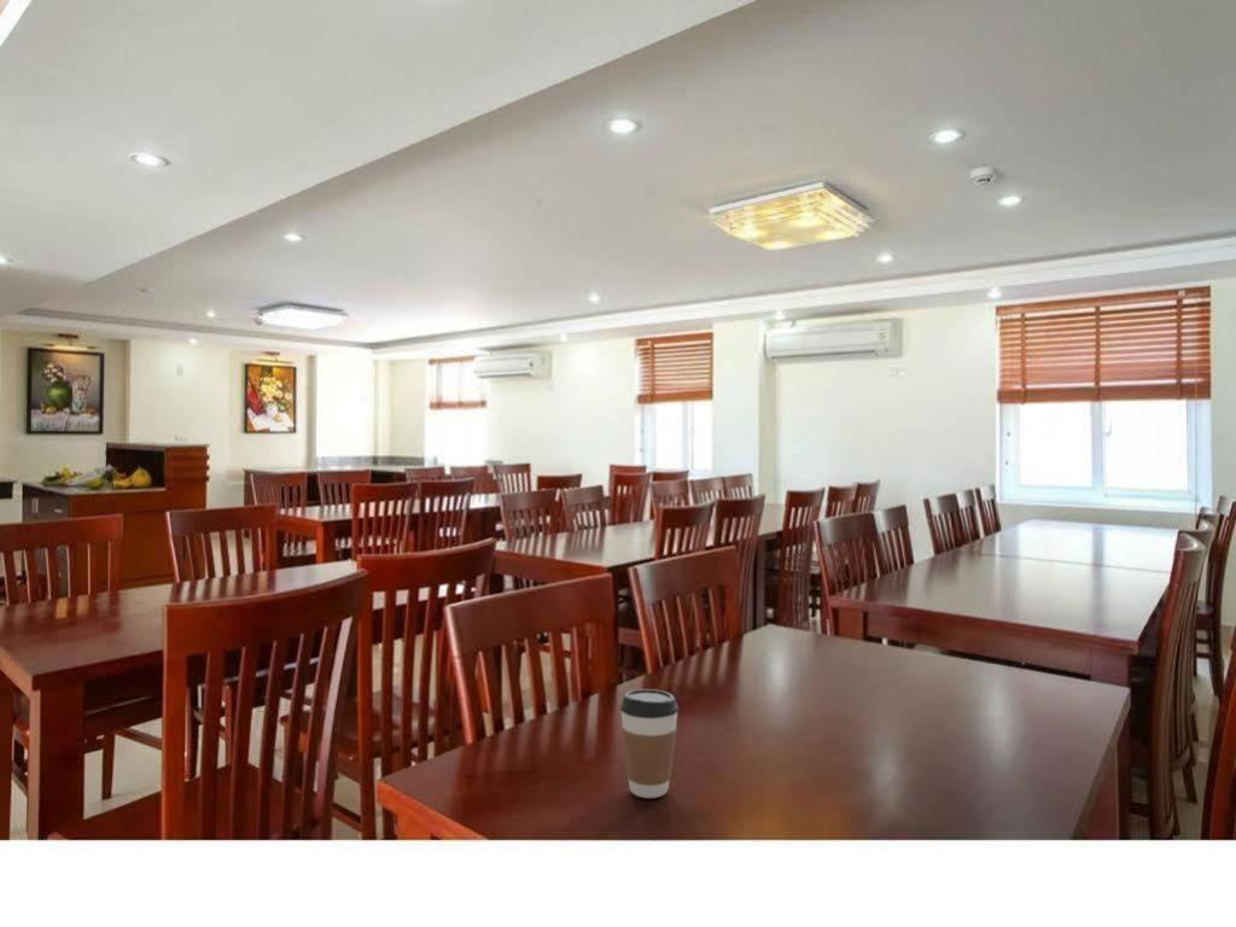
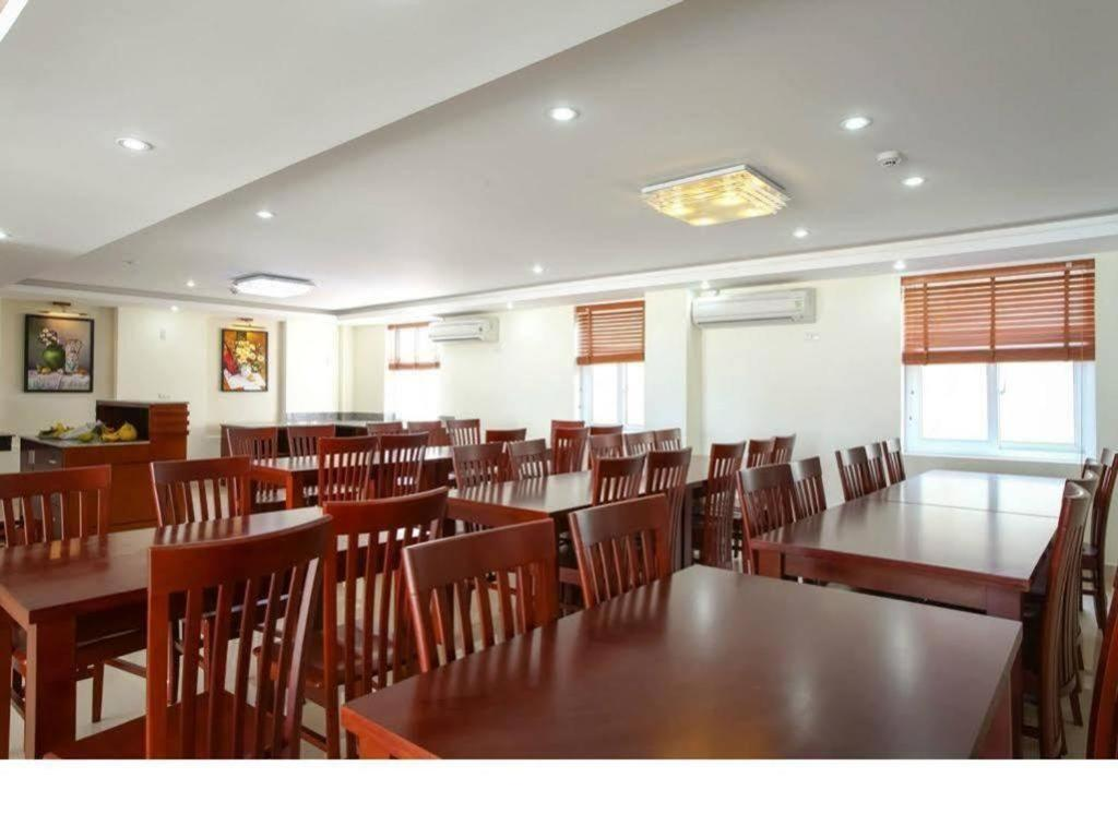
- coffee cup [619,688,680,799]
